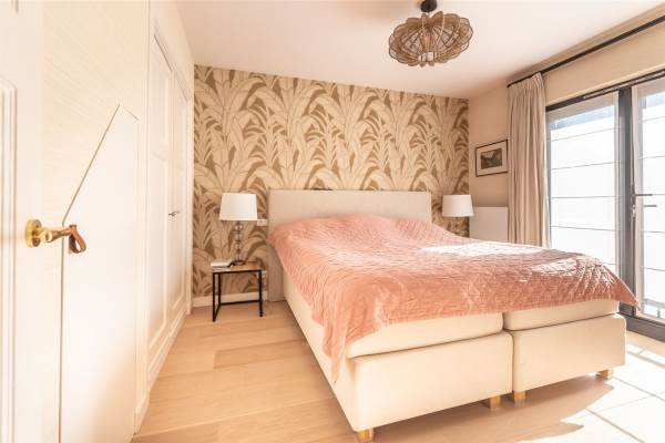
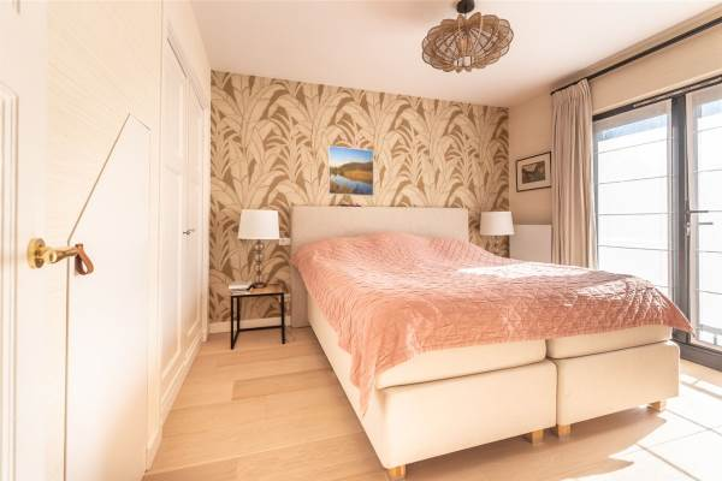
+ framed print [327,144,375,197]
